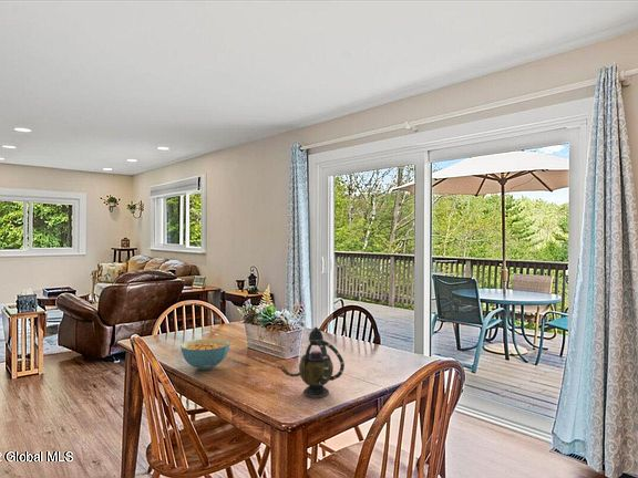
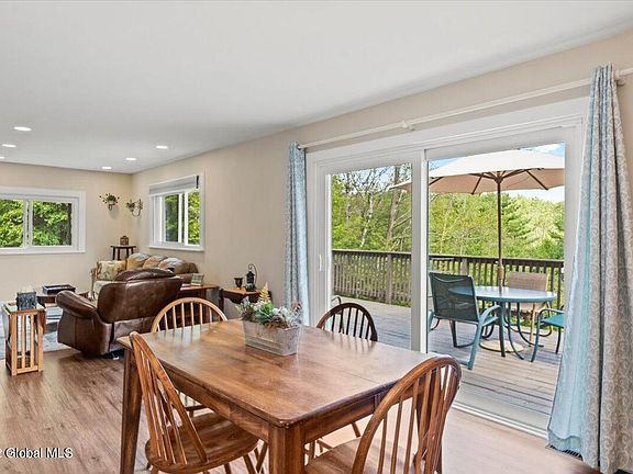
- cereal bowl [179,337,230,371]
- teapot [281,325,346,398]
